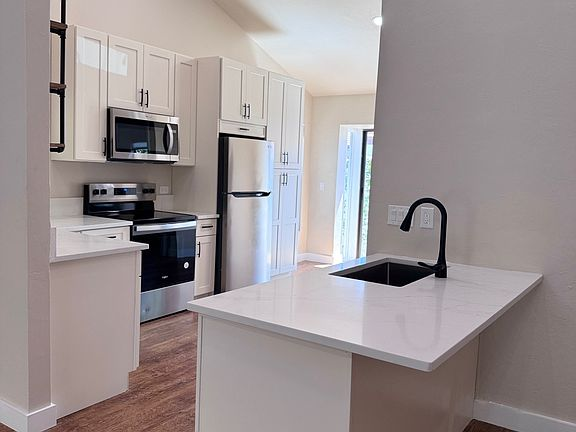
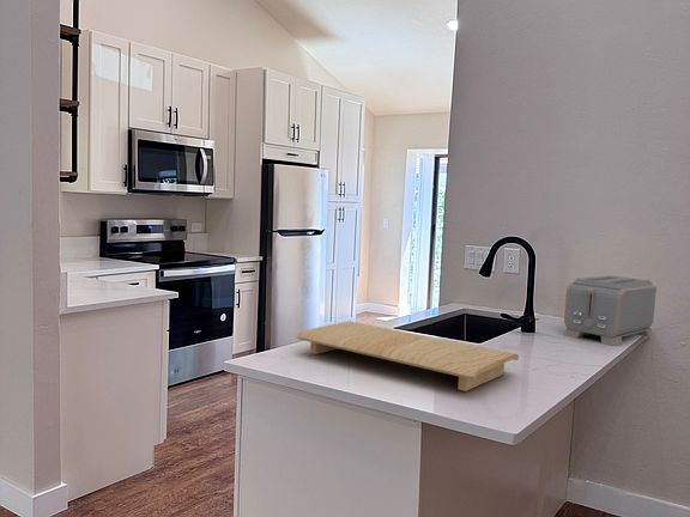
+ toaster [562,274,658,347]
+ cutting board [296,321,520,393]
